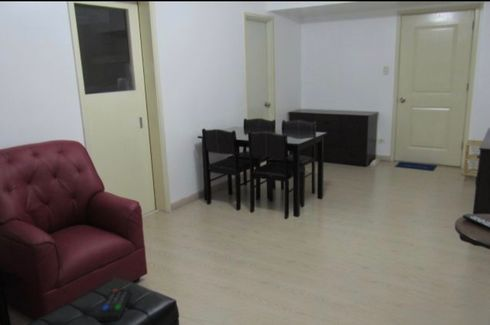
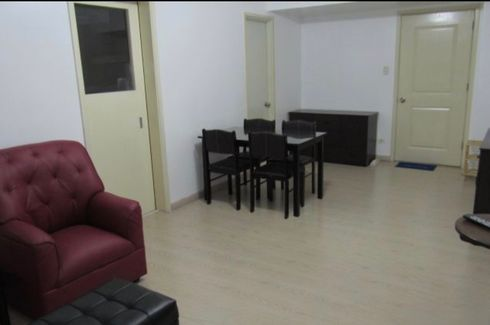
- remote control [96,288,132,322]
